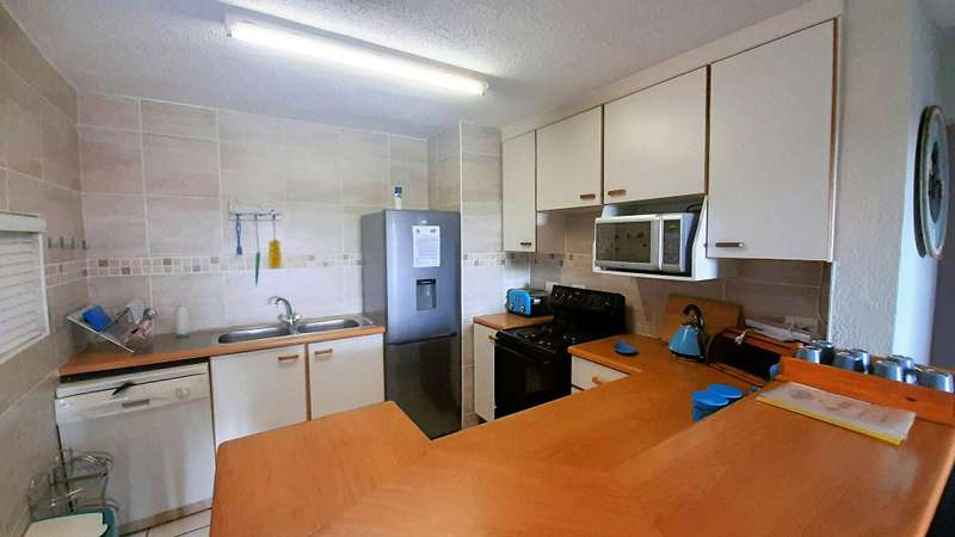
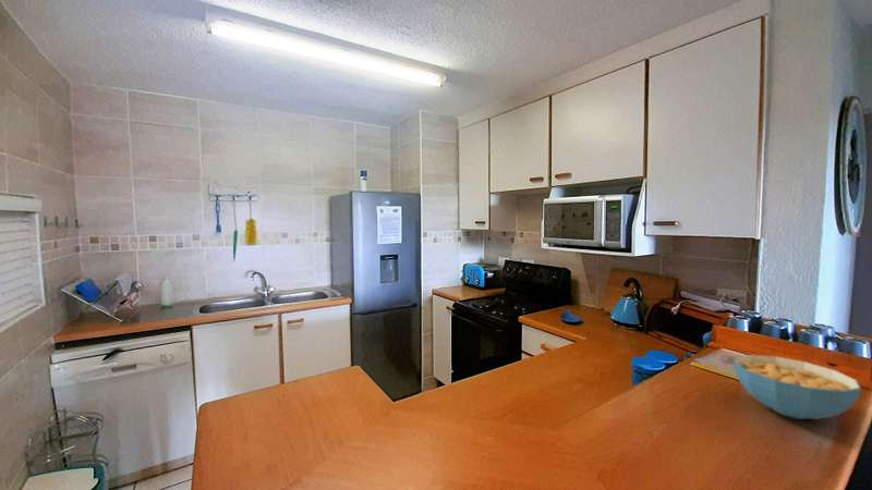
+ cereal bowl [732,354,862,420]
